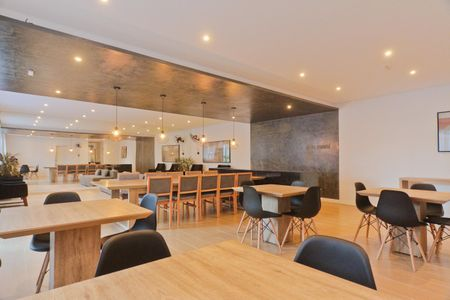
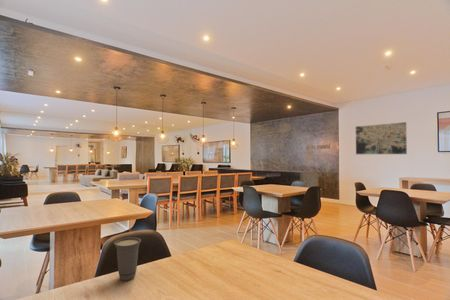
+ cup [113,236,142,282]
+ wall art [355,121,408,155]
